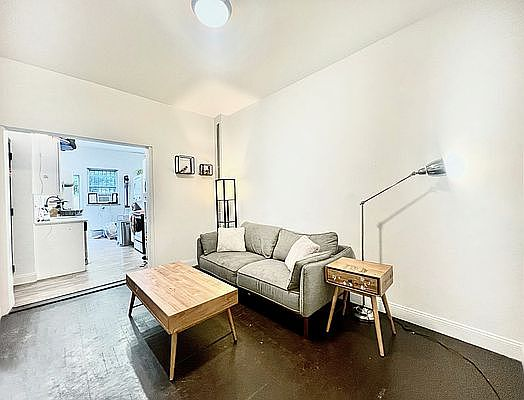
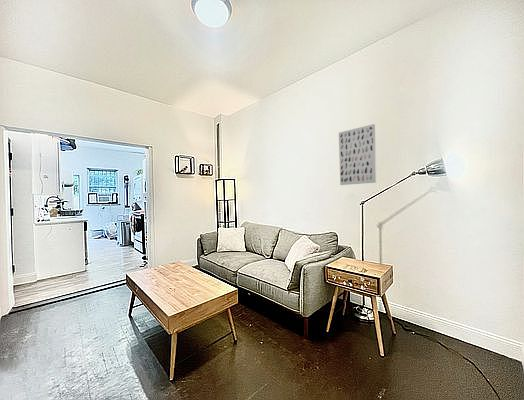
+ wall art [338,123,378,186]
